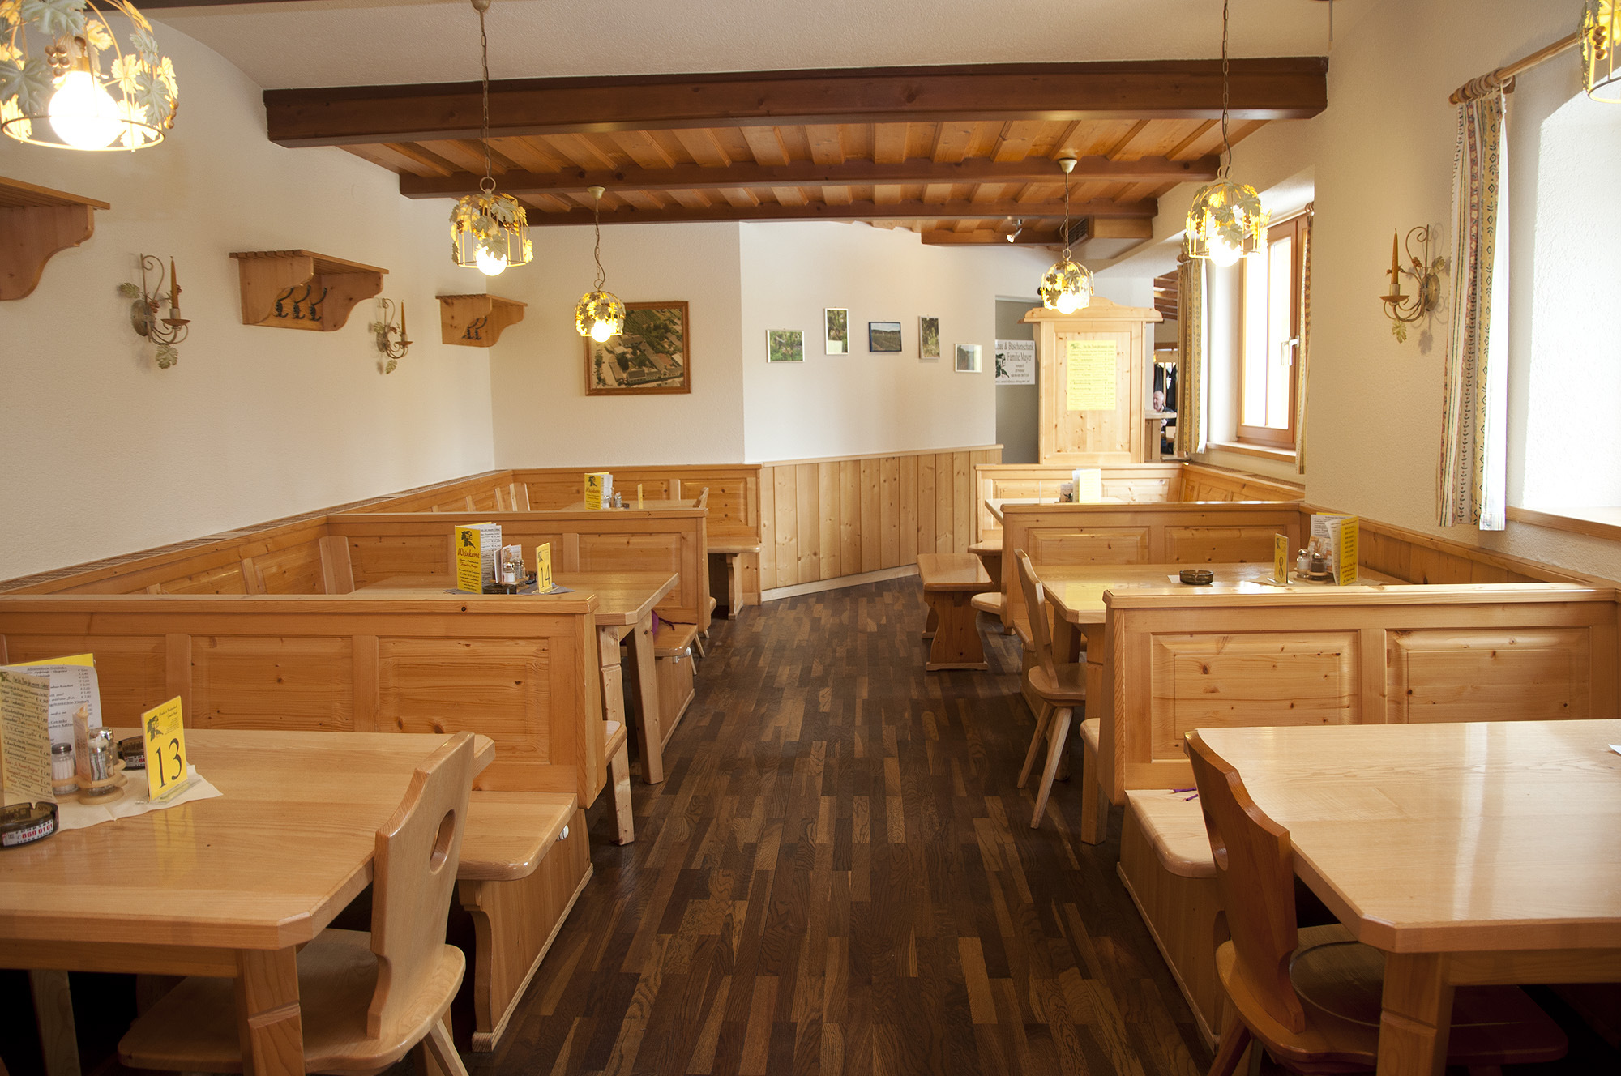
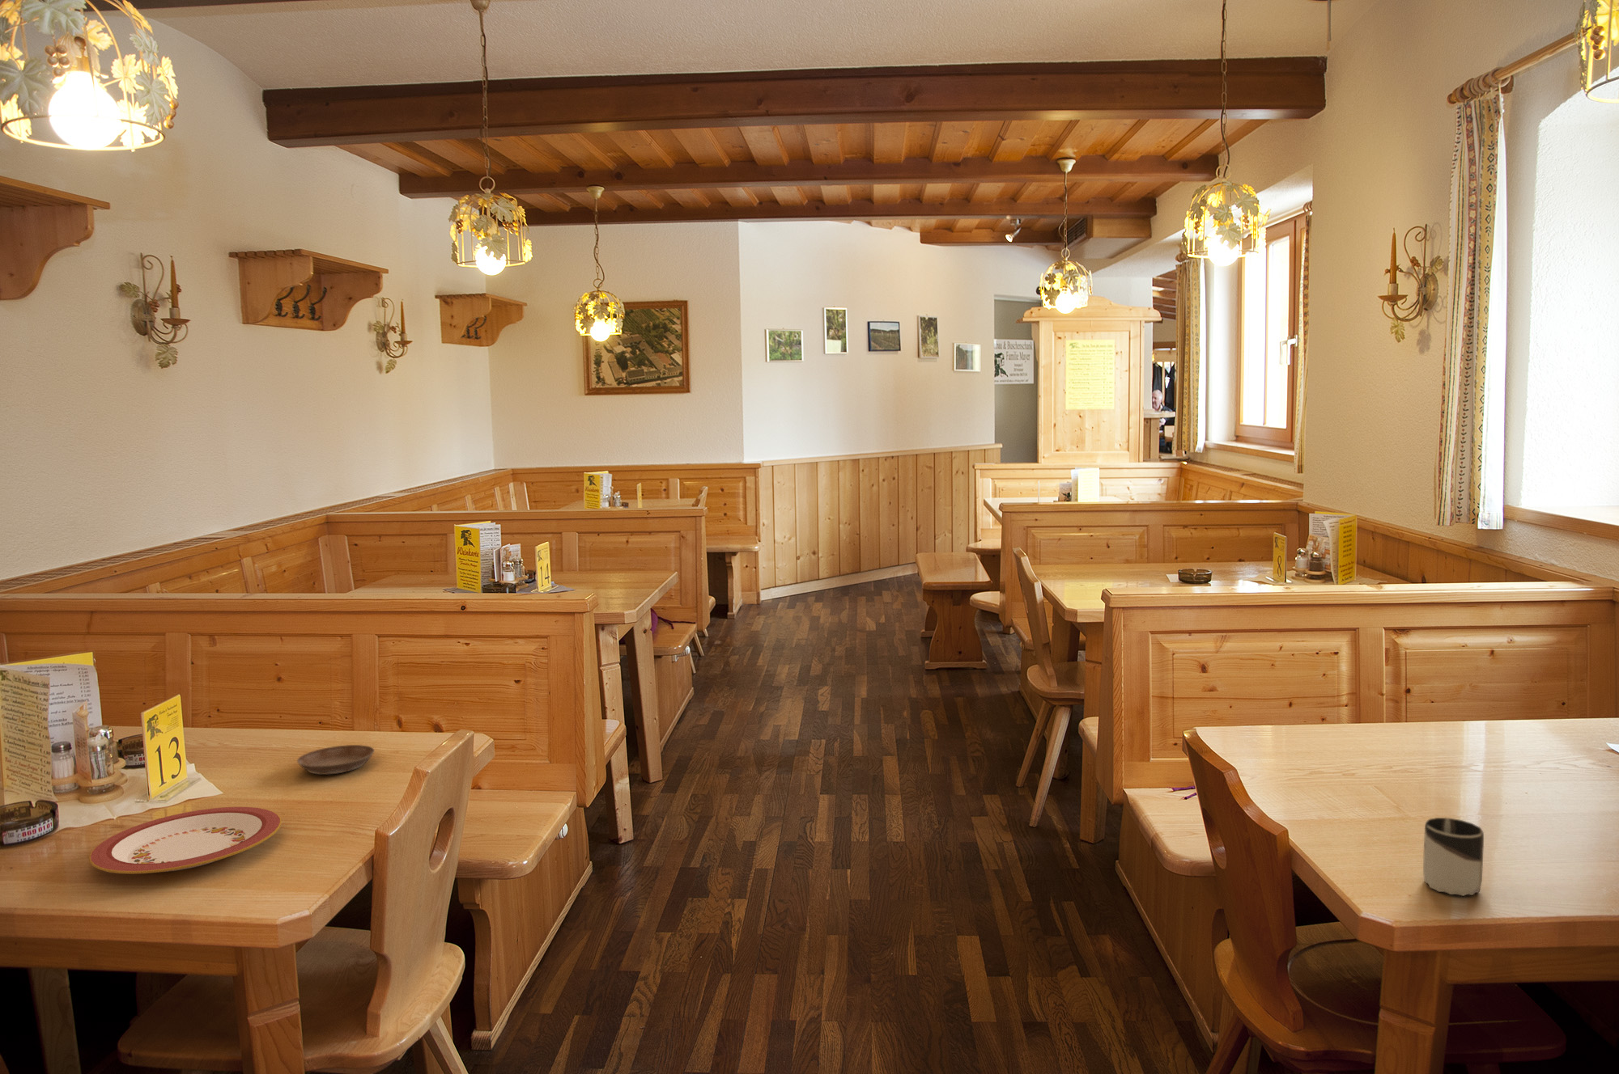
+ cup [1422,816,1485,897]
+ plate [89,807,282,875]
+ saucer [296,744,375,776]
